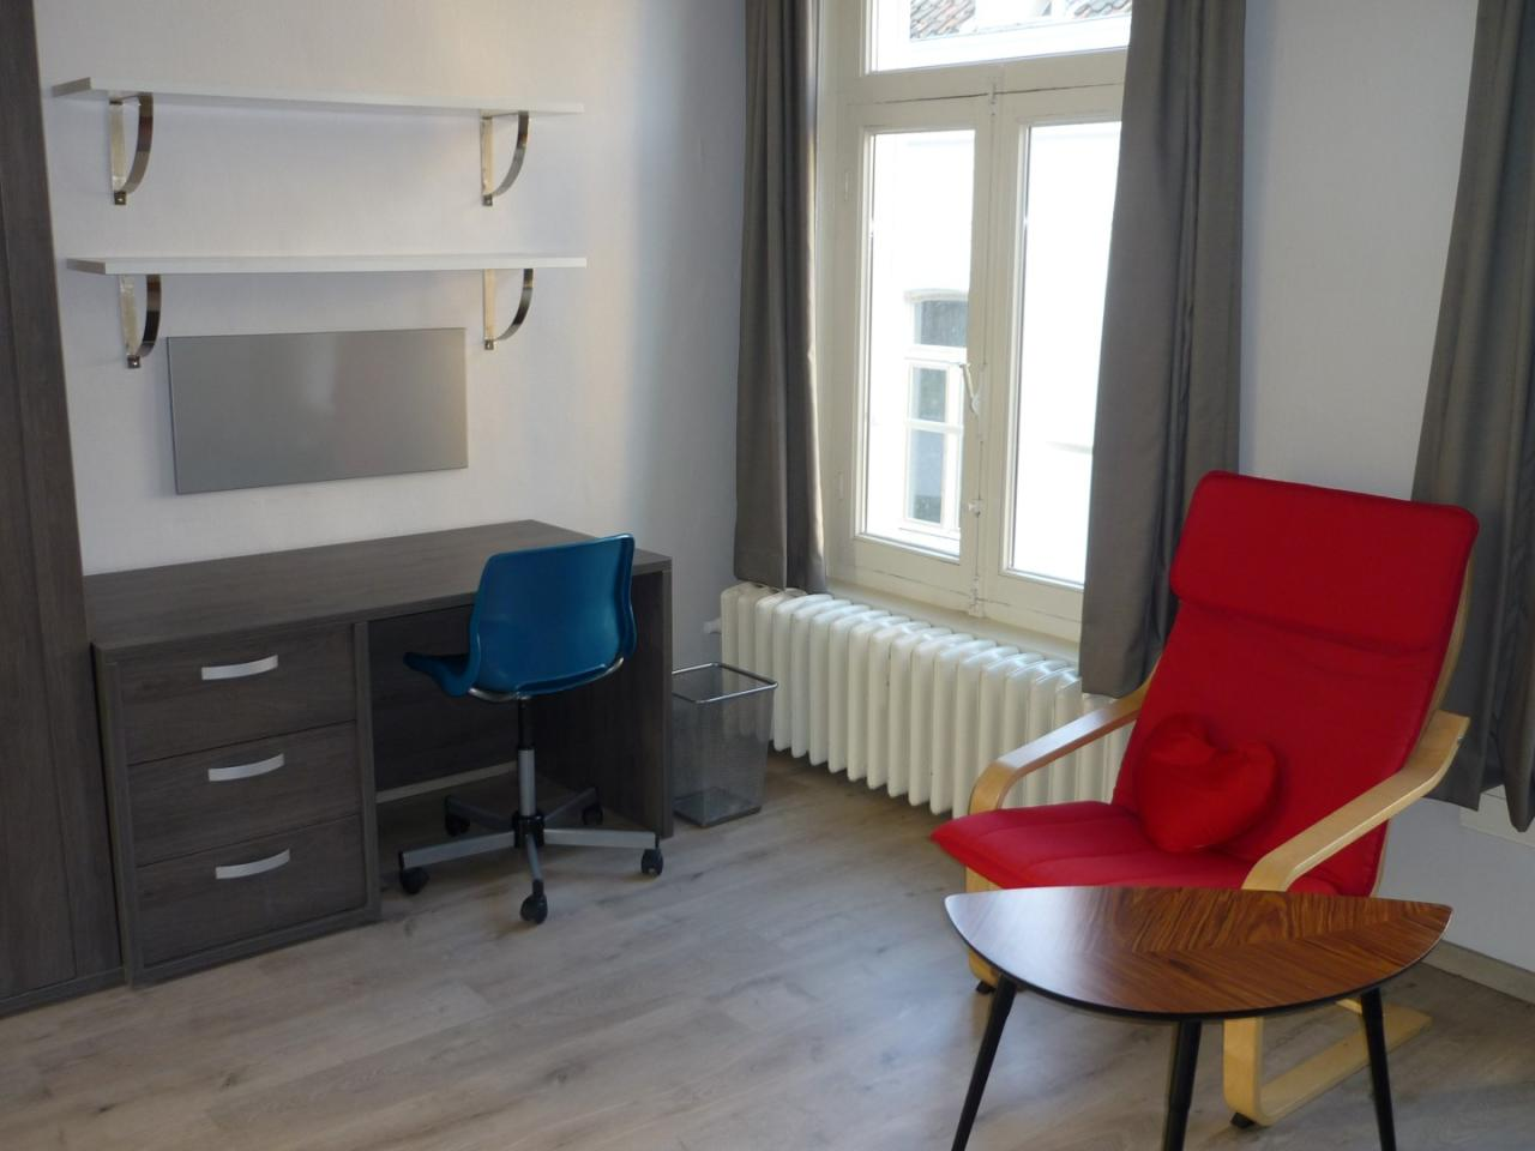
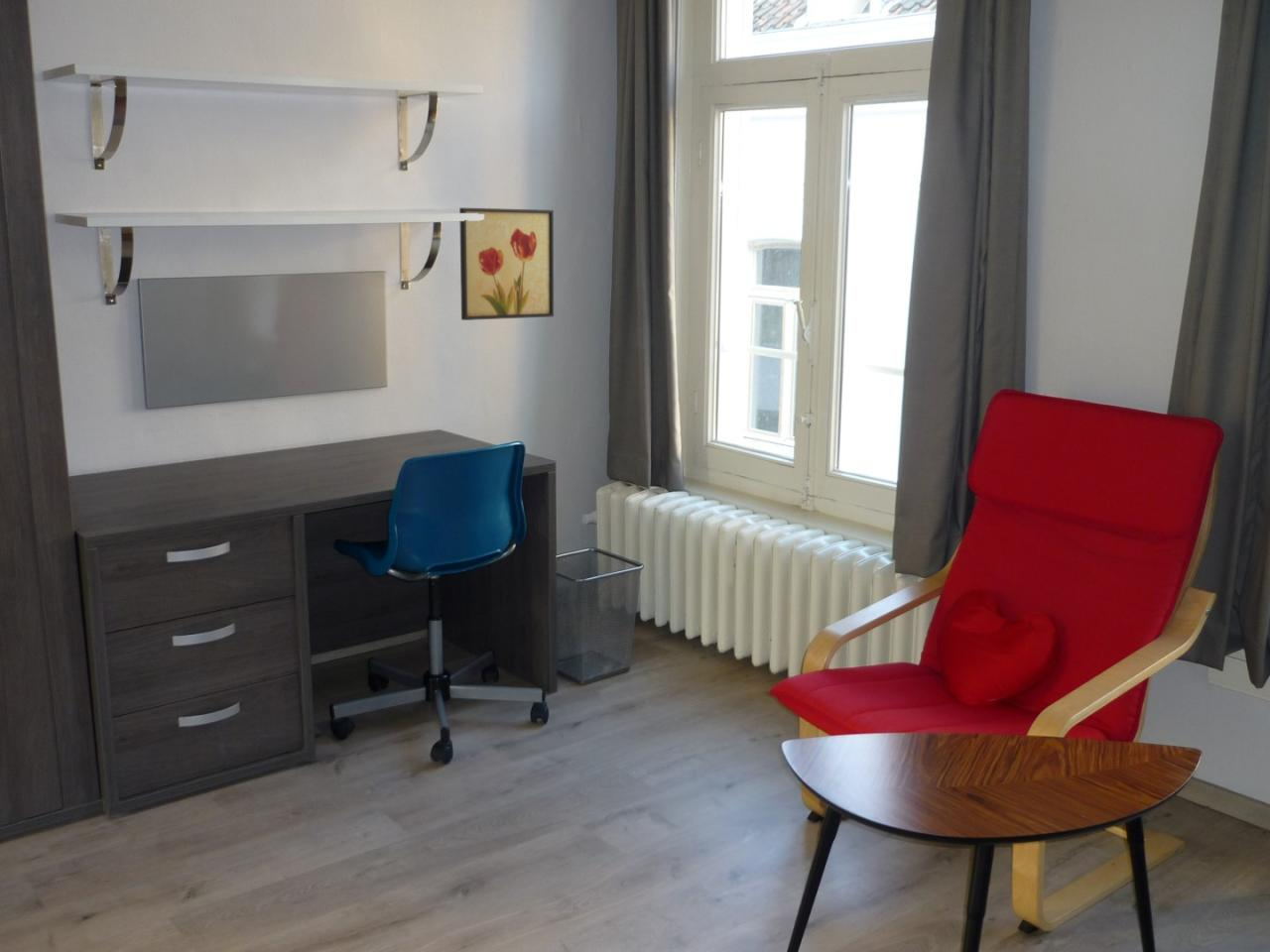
+ wall art [458,207,555,321]
